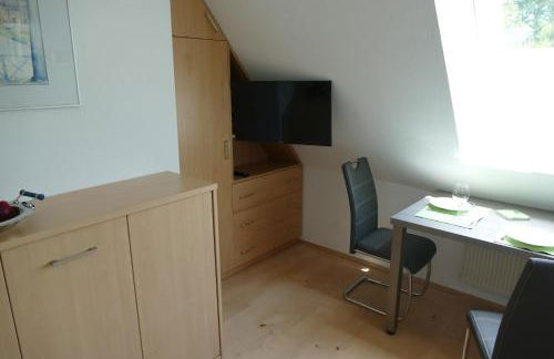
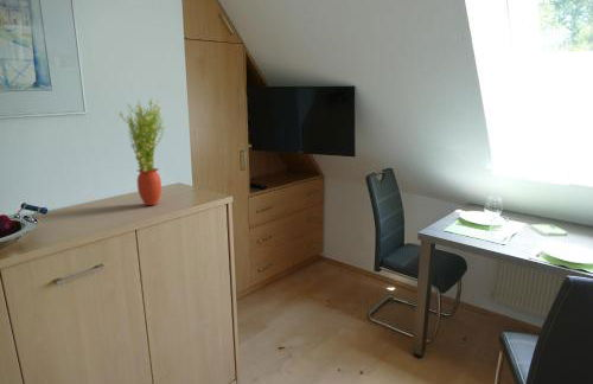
+ potted plant [119,97,166,206]
